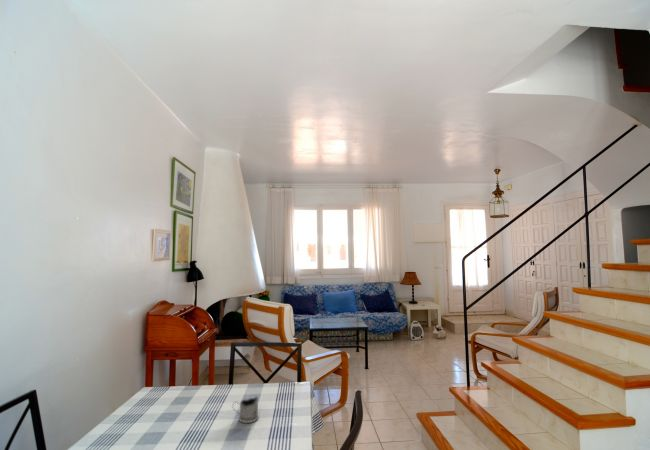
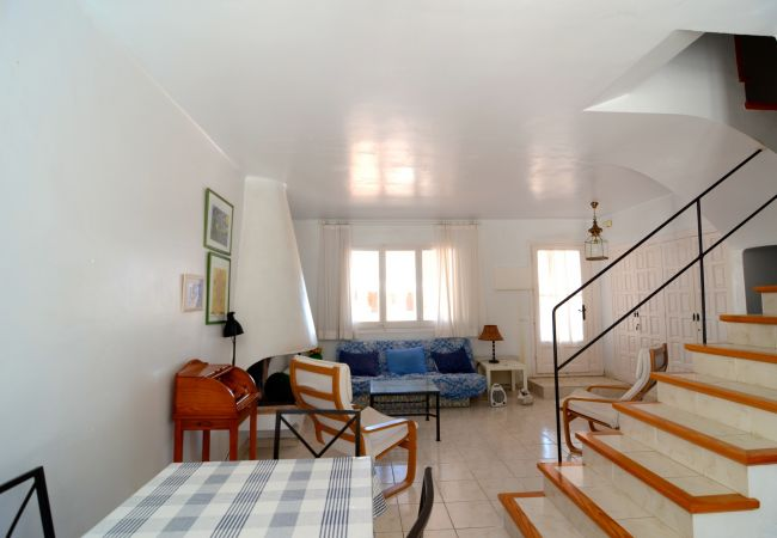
- tea glass holder [231,396,260,424]
